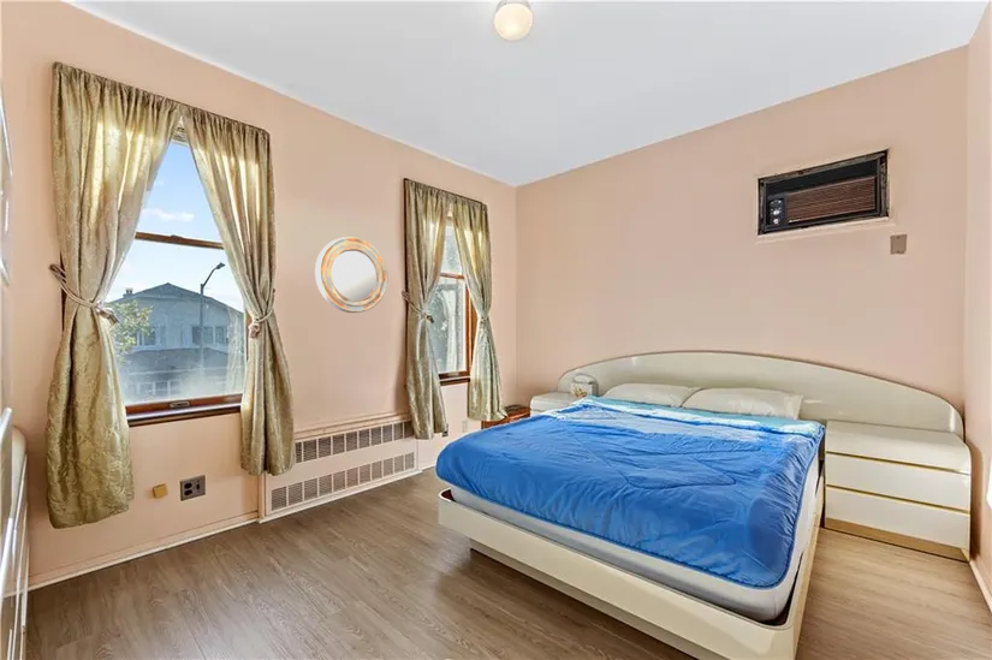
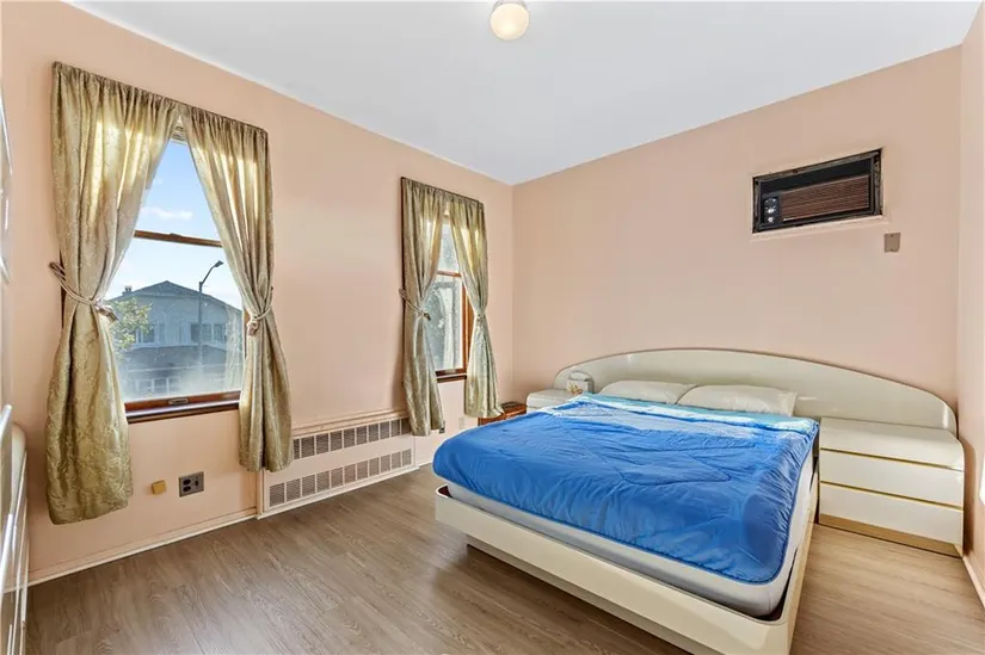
- home mirror [314,236,388,314]
